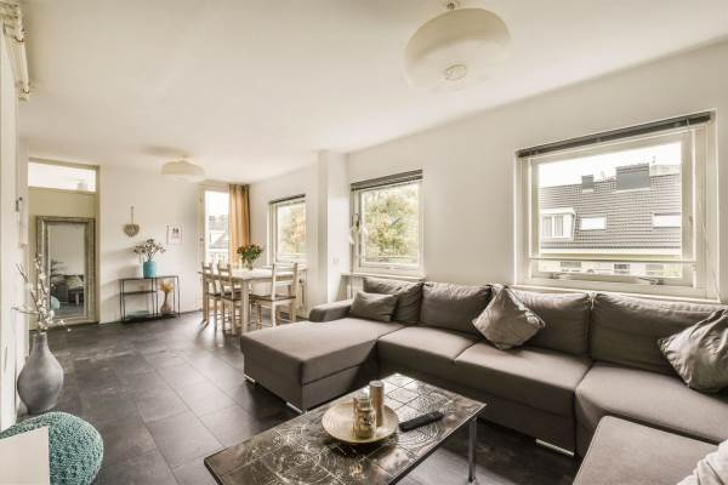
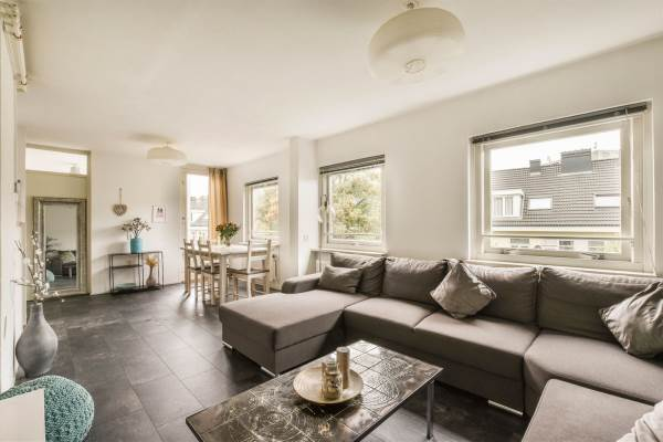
- remote control [397,409,447,432]
